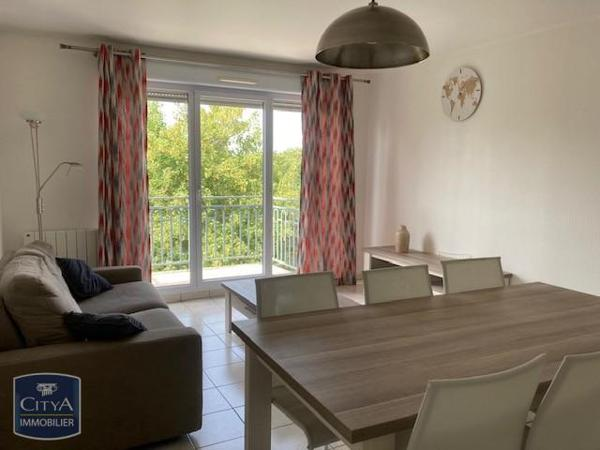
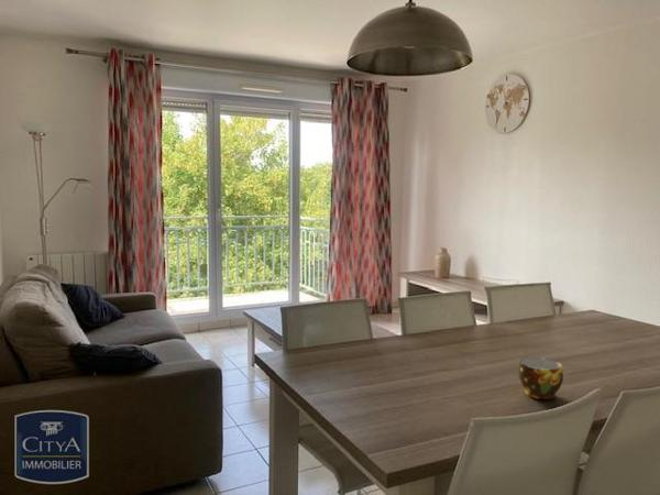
+ cup [518,356,564,400]
